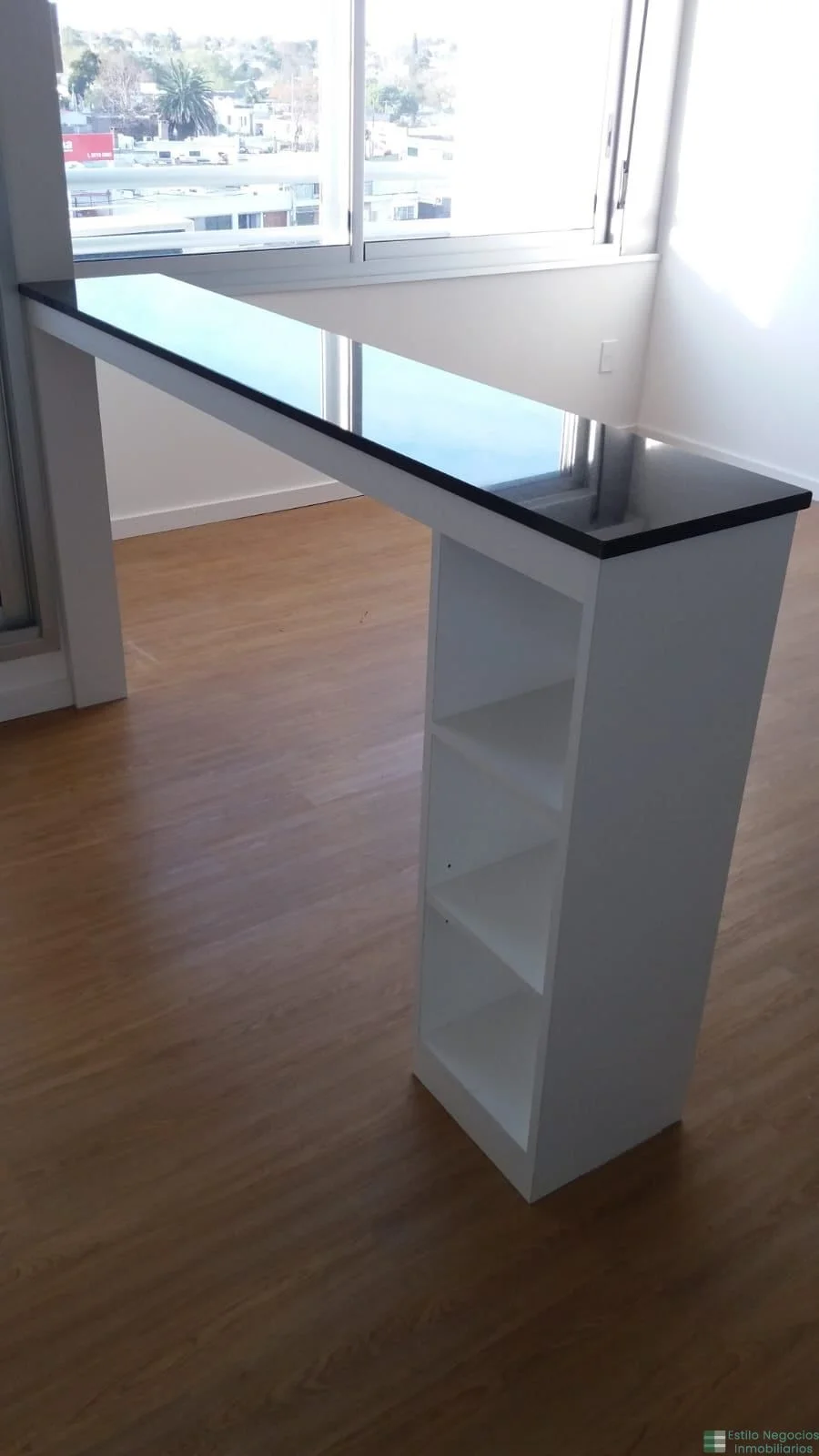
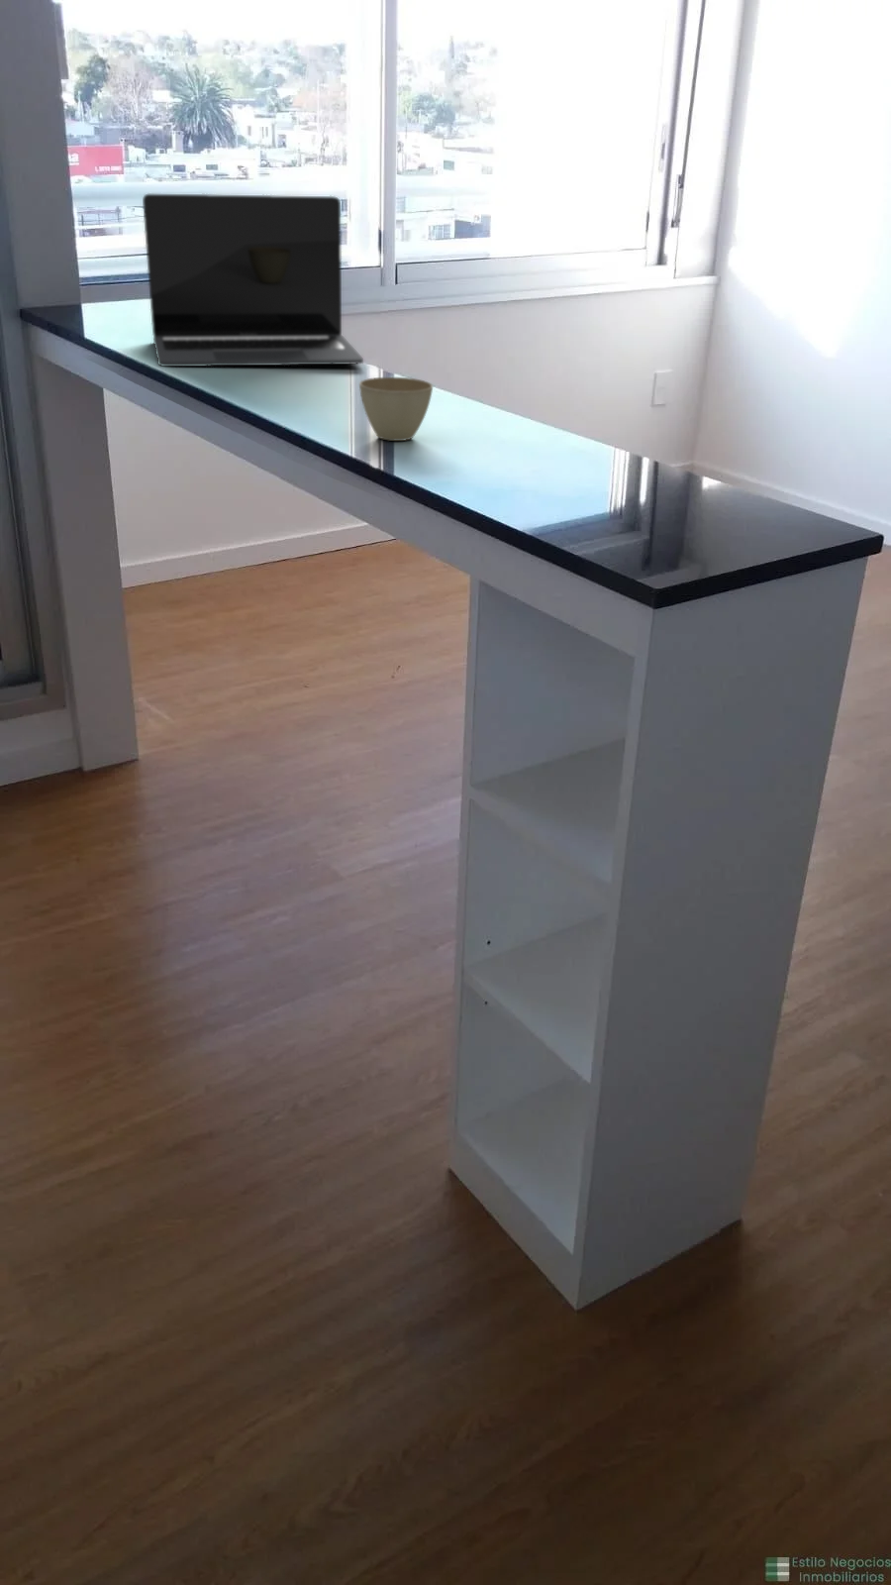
+ flower pot [358,377,434,442]
+ laptop [141,193,364,368]
